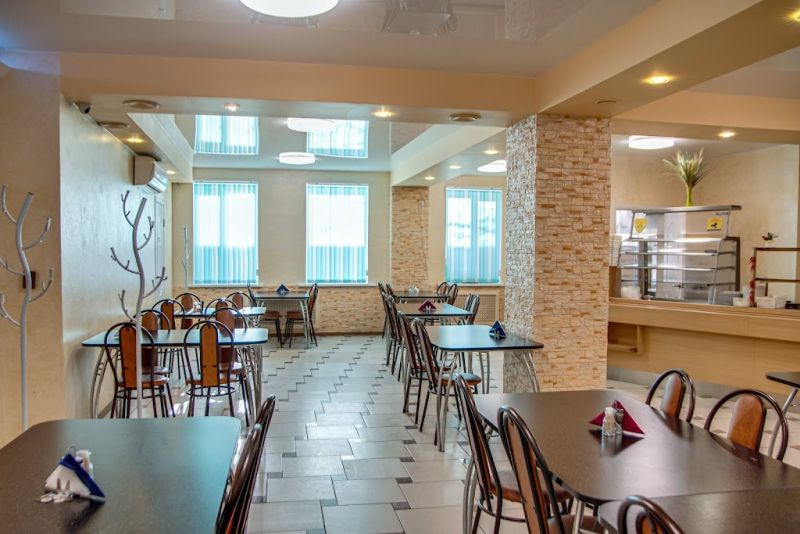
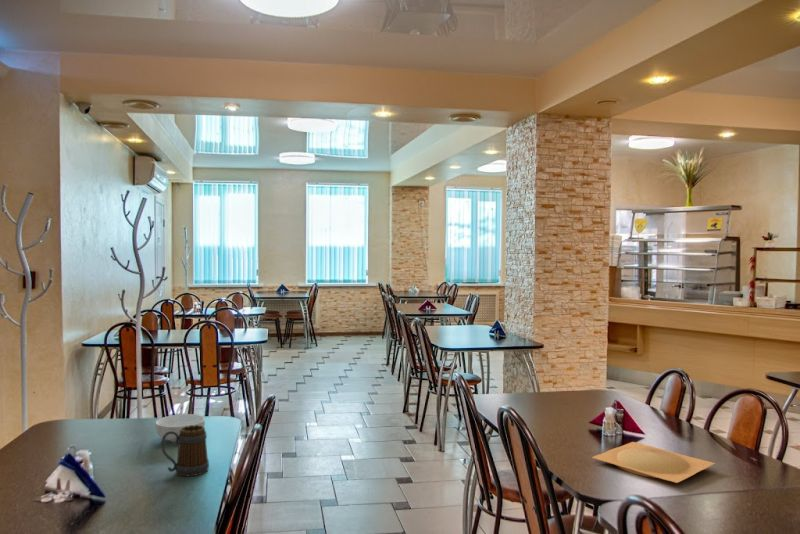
+ cereal bowl [155,413,206,443]
+ plate [591,441,716,484]
+ mug [160,425,210,477]
